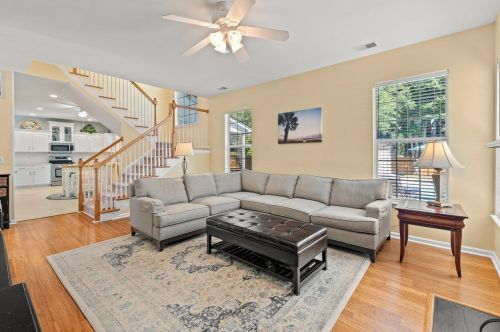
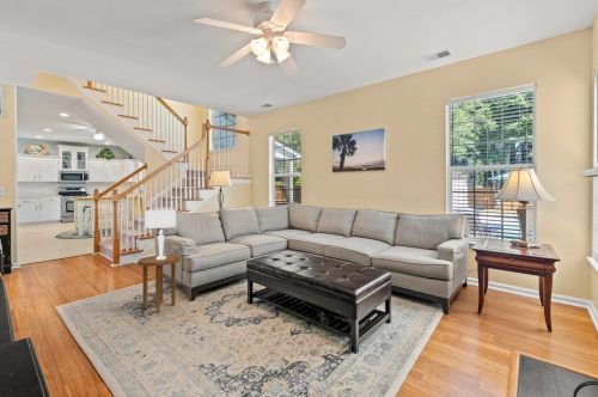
+ table lamp [145,208,177,259]
+ side table [136,254,181,313]
